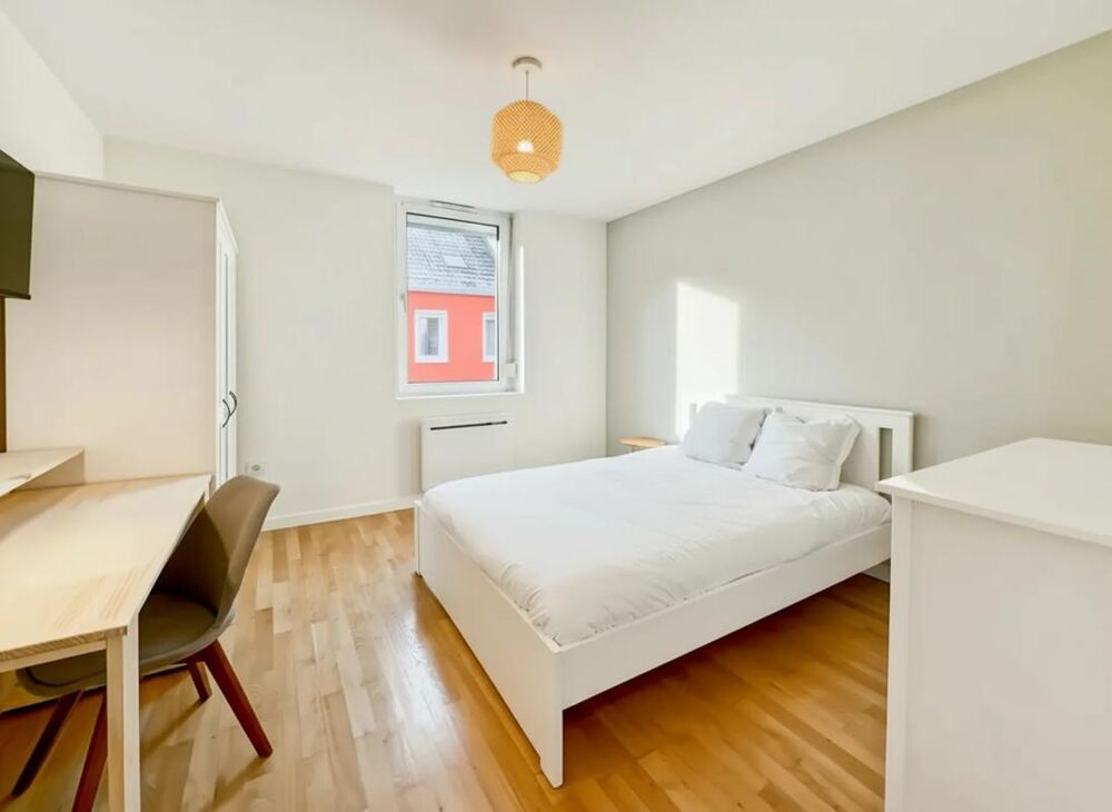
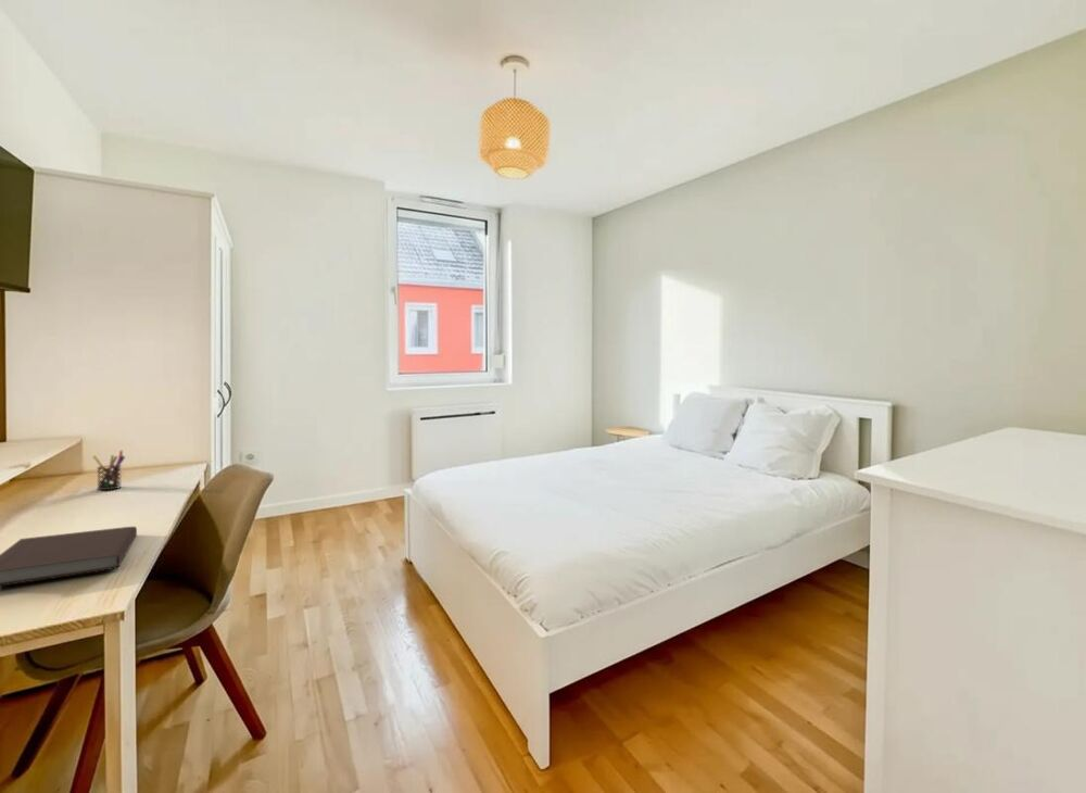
+ notebook [0,526,138,588]
+ pen holder [91,450,126,491]
